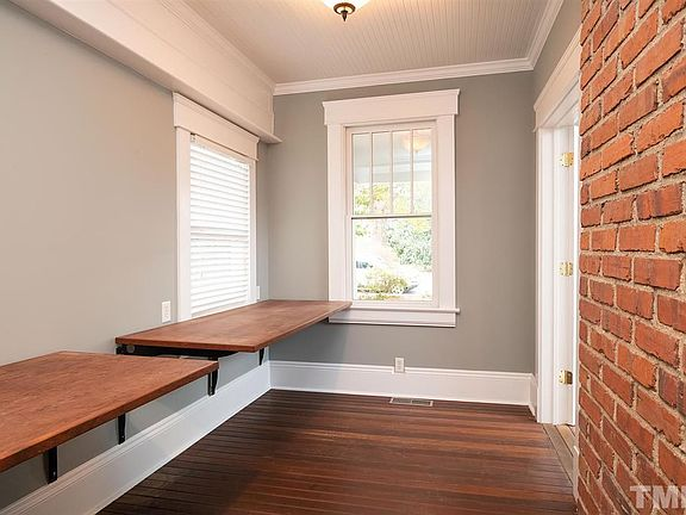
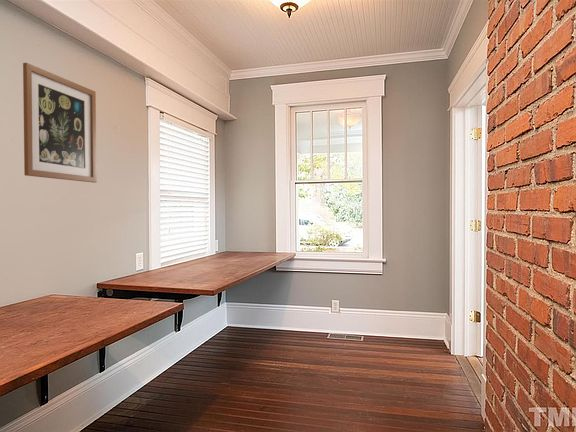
+ wall art [22,62,98,184]
